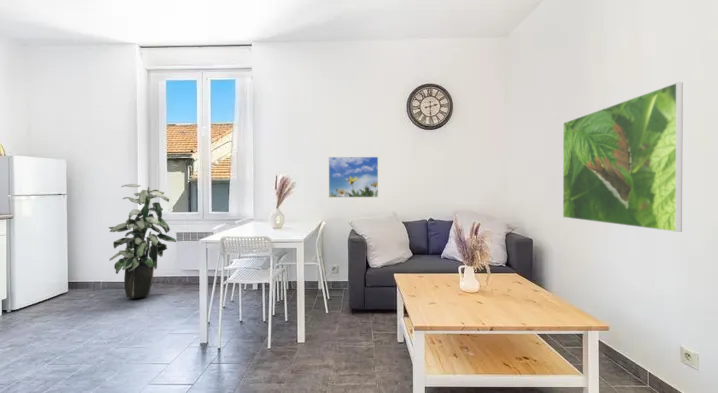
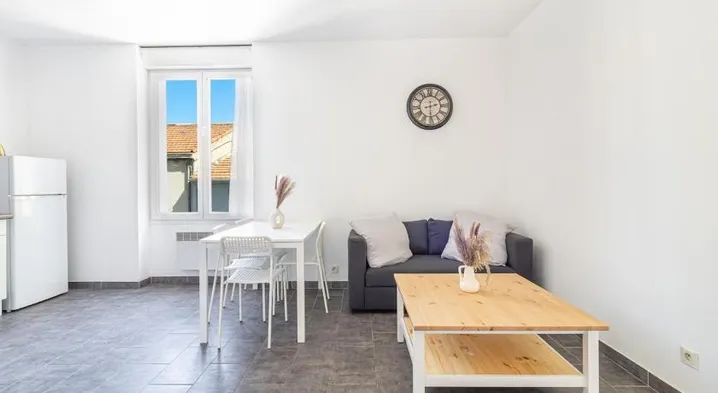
- indoor plant [108,183,177,299]
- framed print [562,81,684,233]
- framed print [328,156,379,198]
